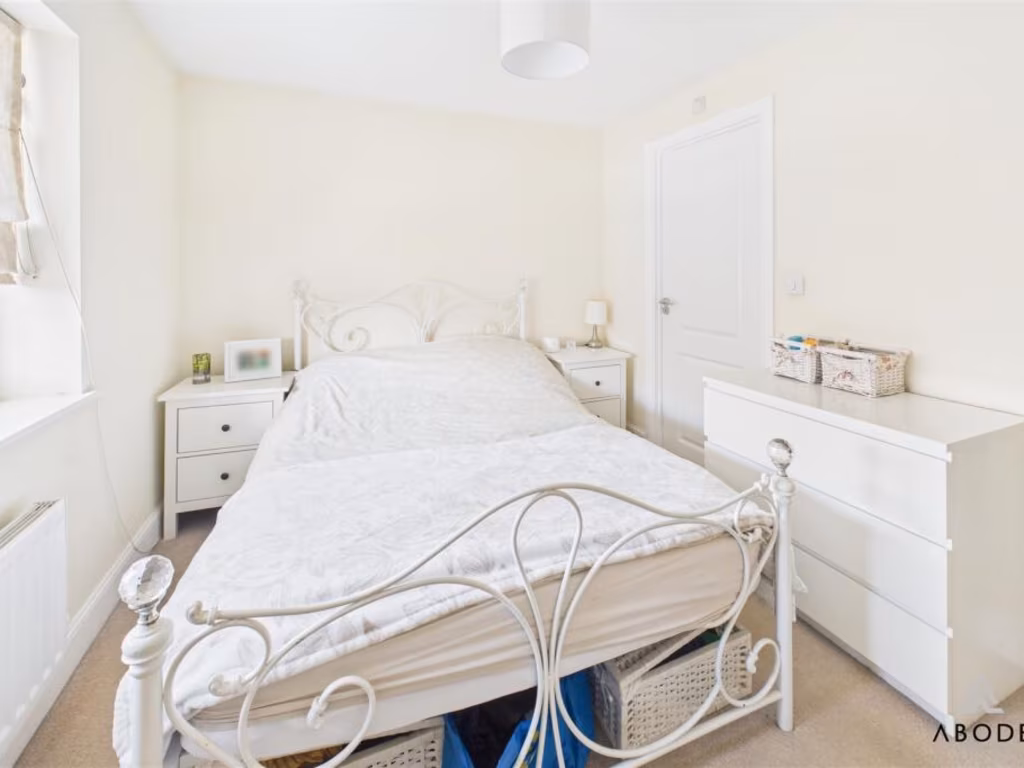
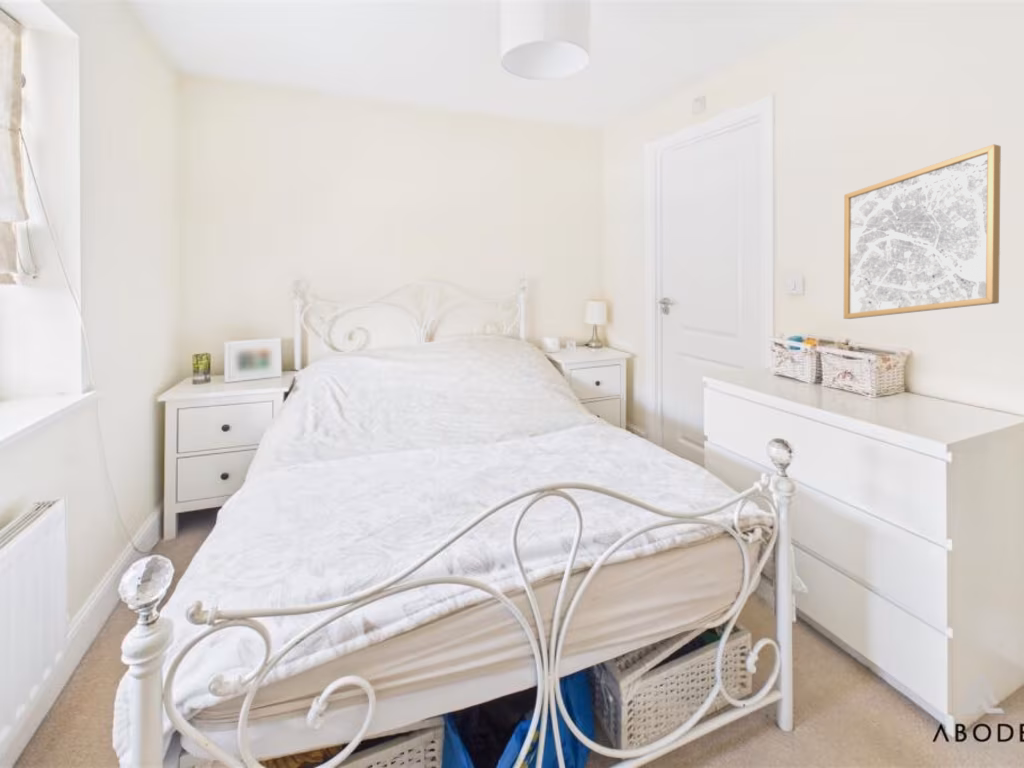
+ wall art [843,143,1002,320]
